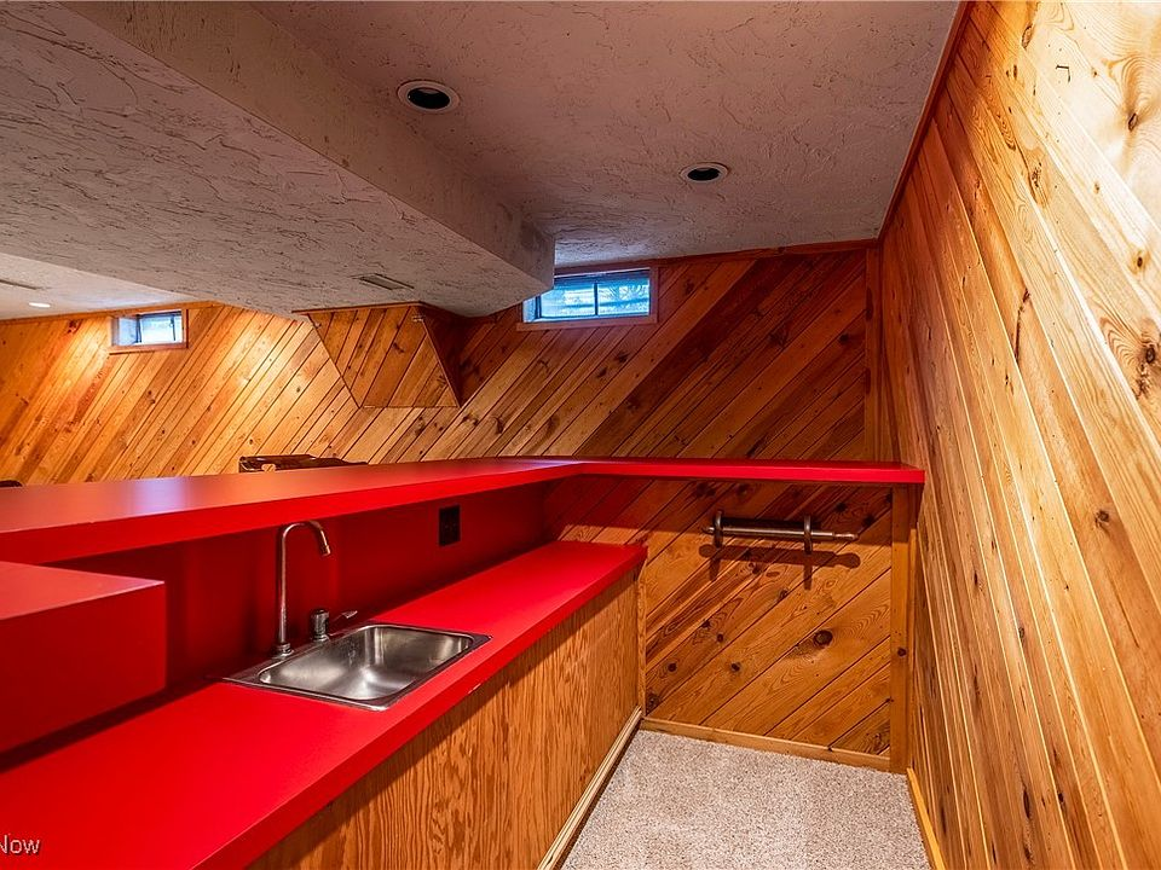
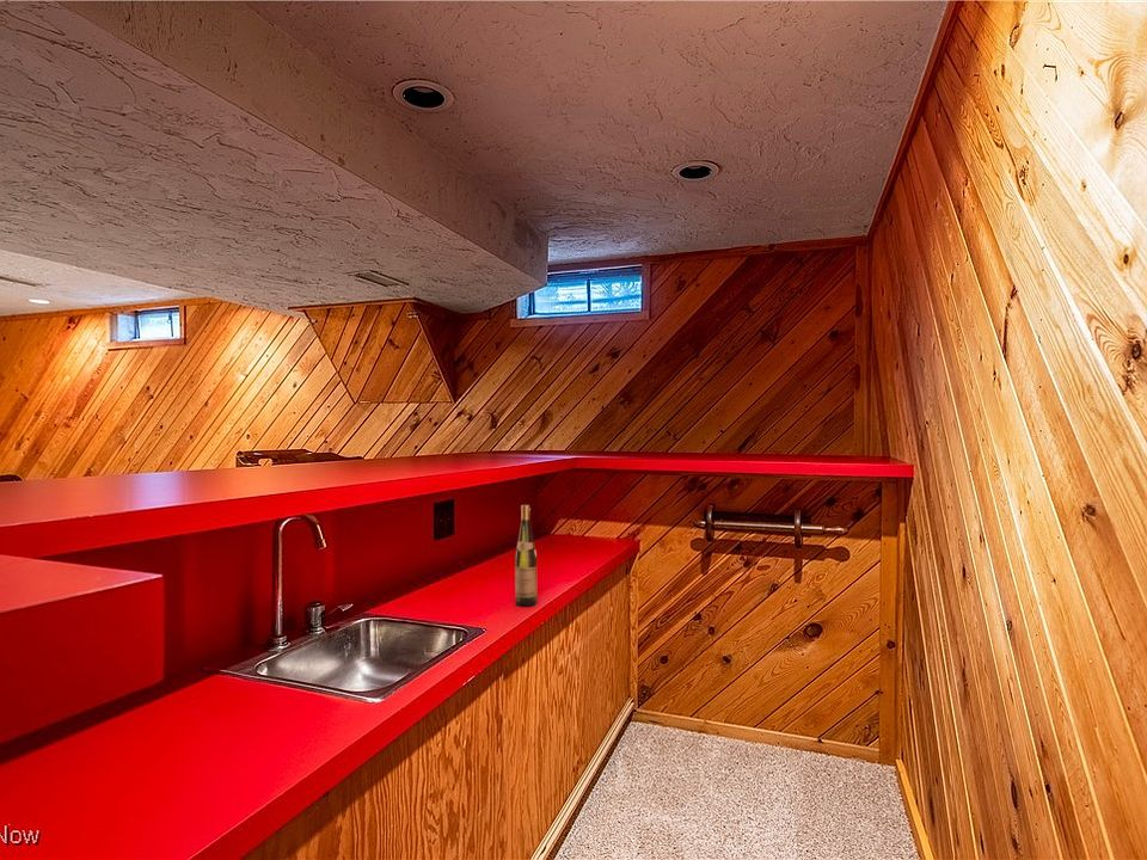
+ wine bottle [514,504,539,607]
